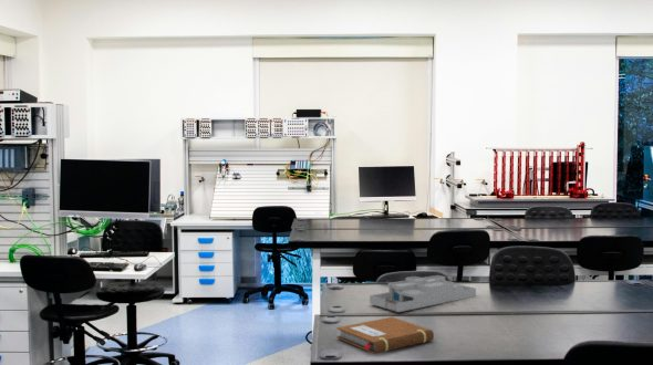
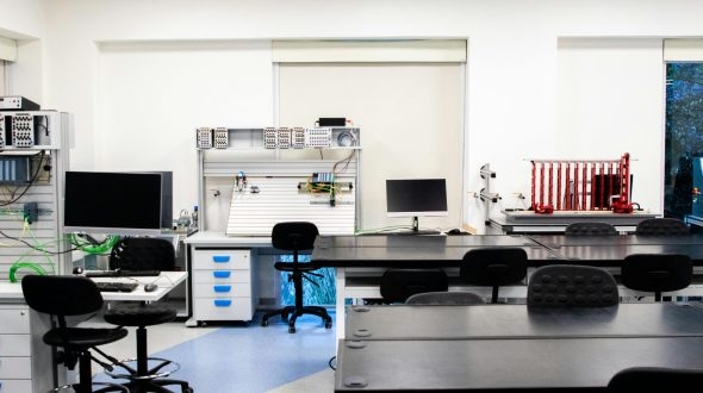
- notebook [335,316,435,355]
- desk organizer [369,274,477,313]
